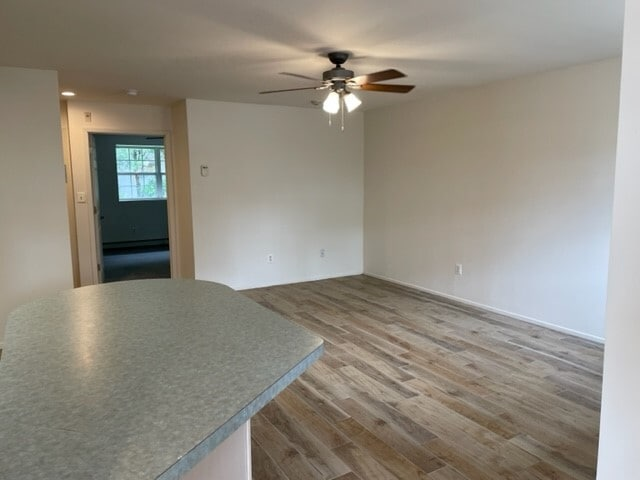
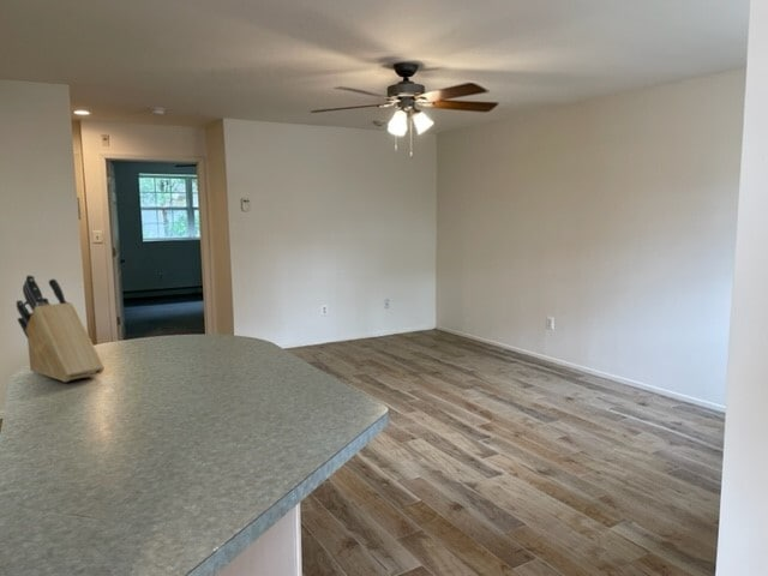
+ knife block [16,274,106,383]
